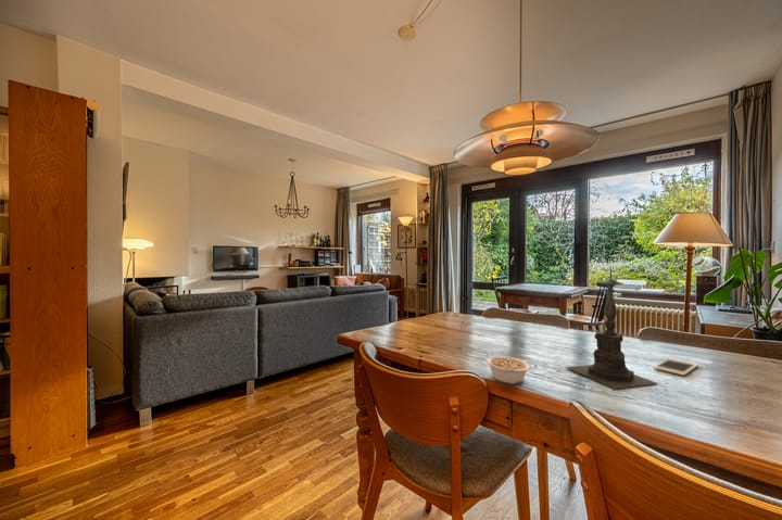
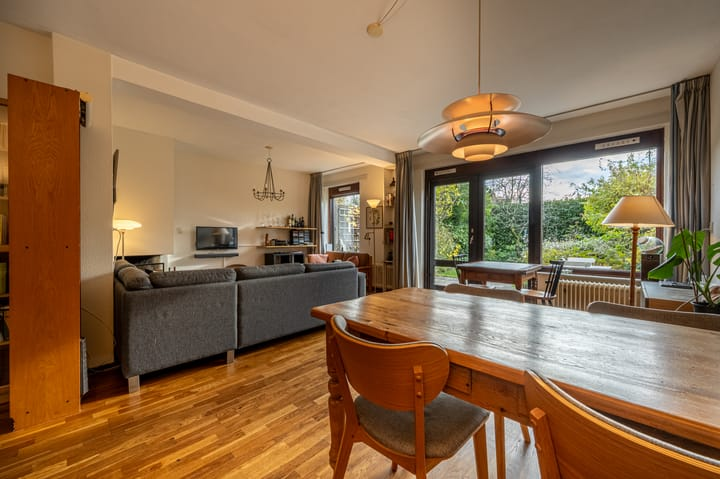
- candle holder [565,265,657,390]
- cell phone [653,357,699,377]
- legume [485,355,531,384]
